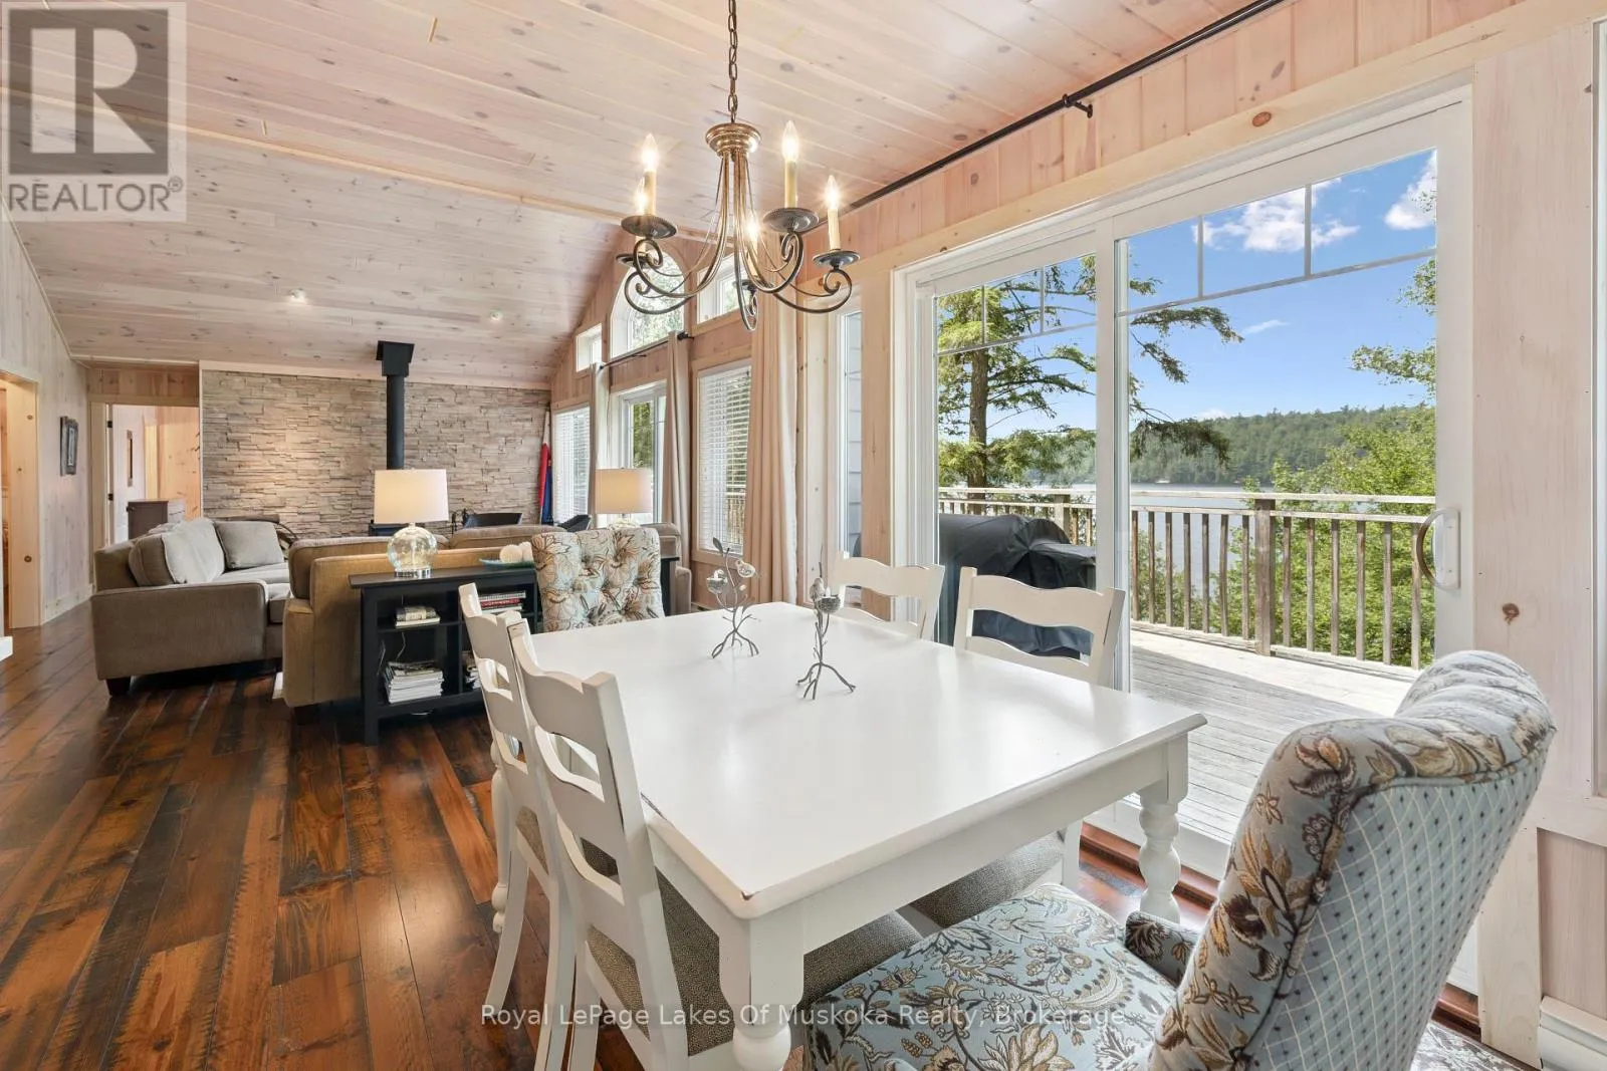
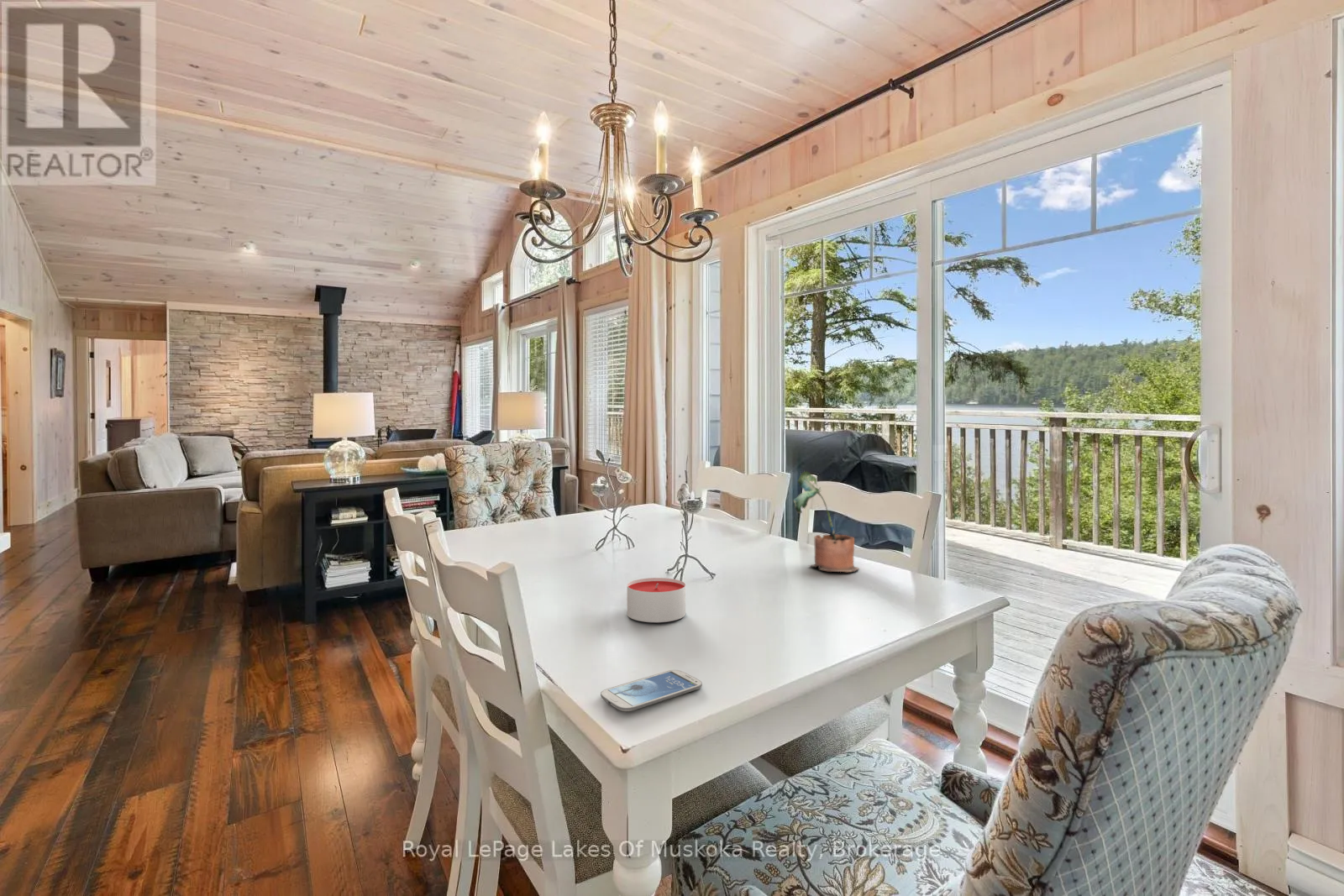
+ potted plant [793,470,859,573]
+ candle [627,577,686,623]
+ smartphone [600,669,703,712]
